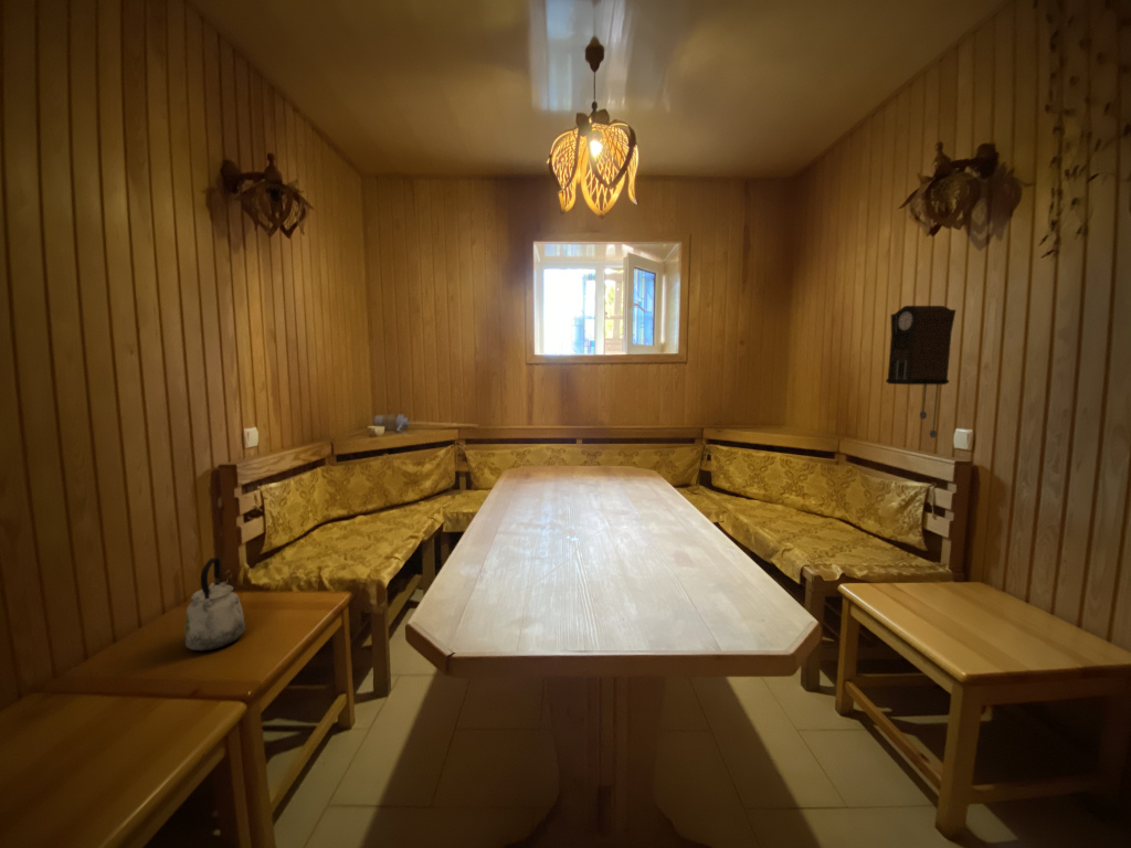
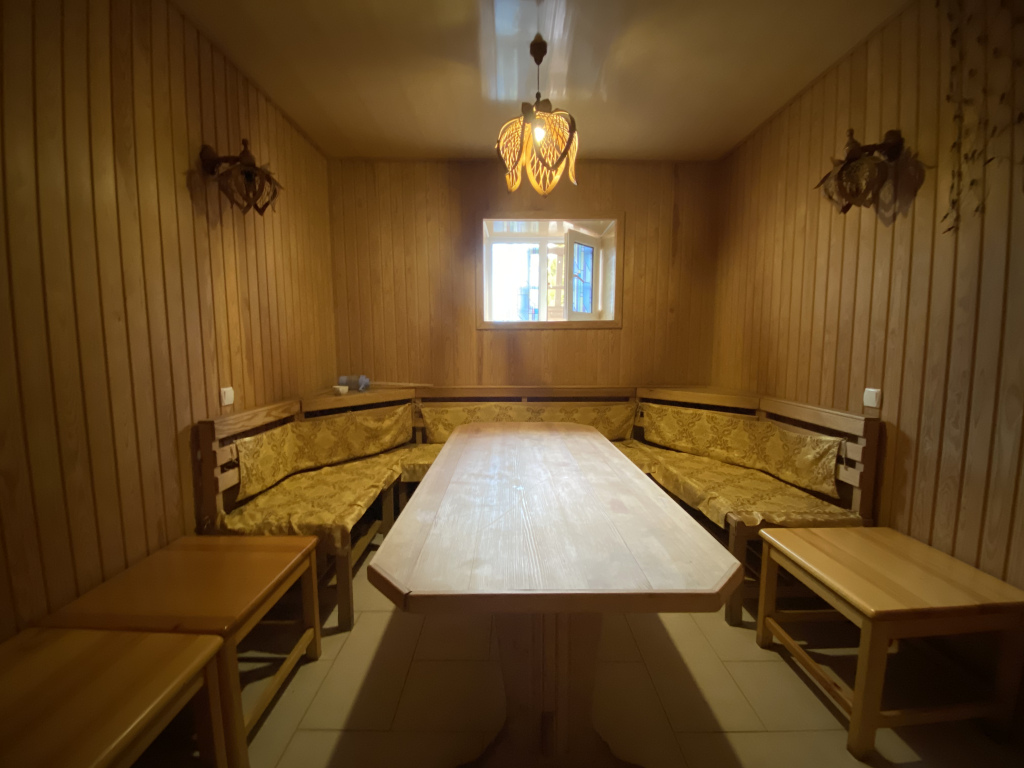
- pendulum clock [885,305,956,439]
- kettle [183,556,246,653]
